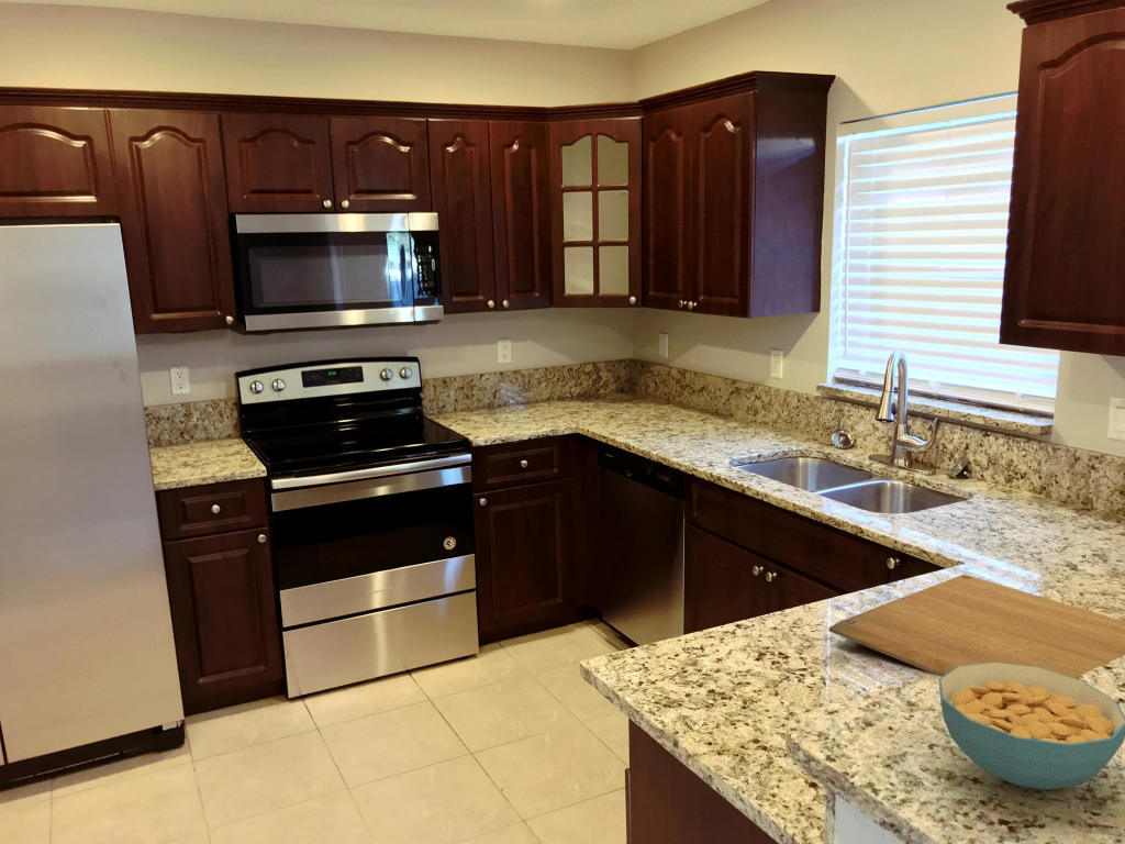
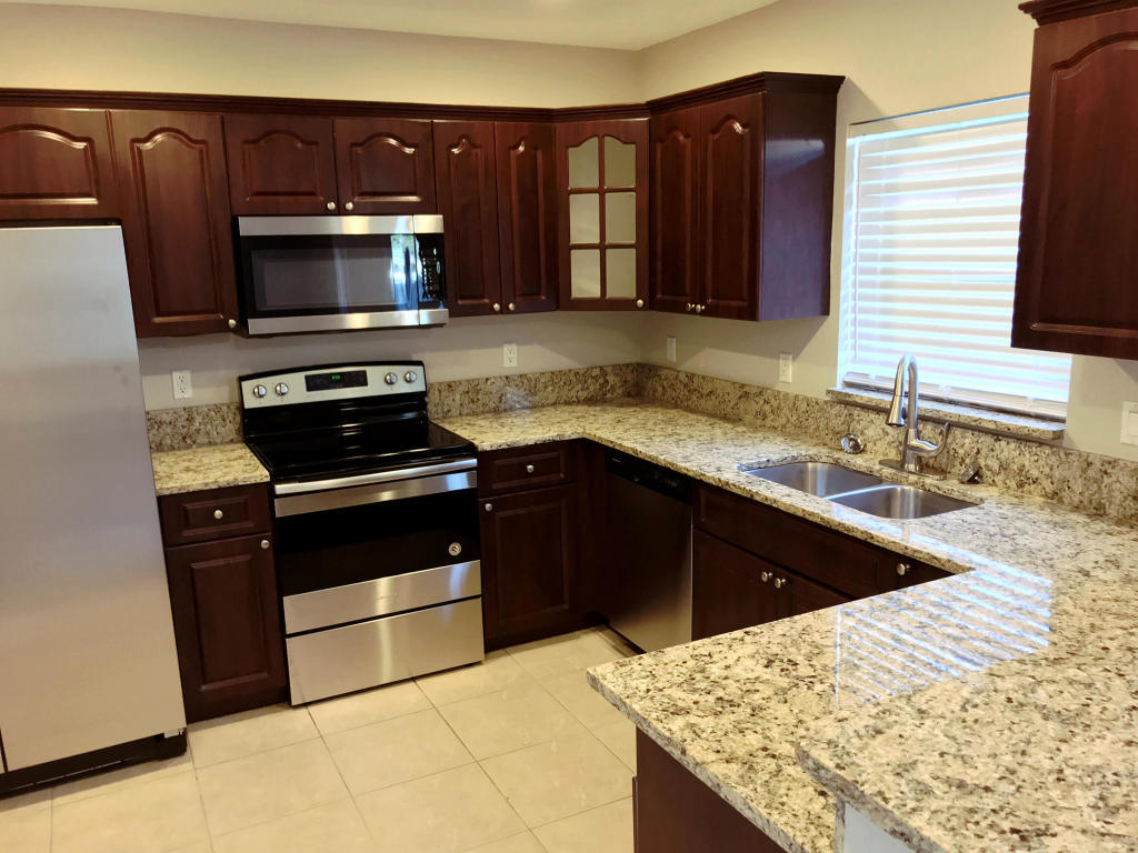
- chopping board [828,573,1125,678]
- cereal bowl [938,662,1125,790]
